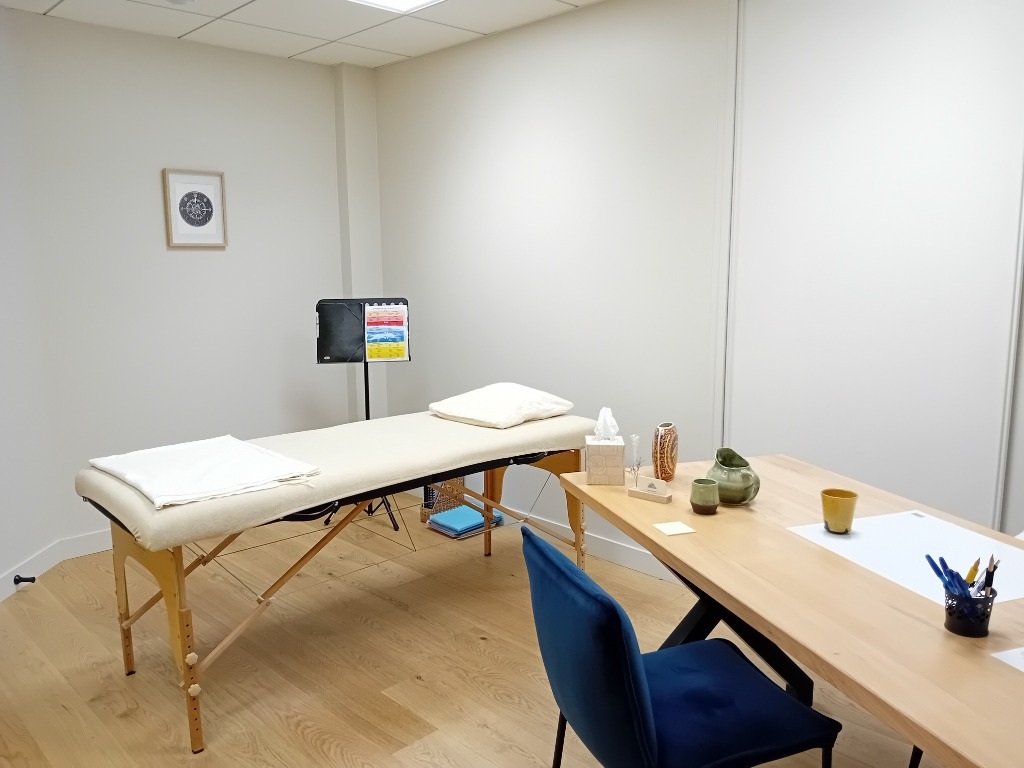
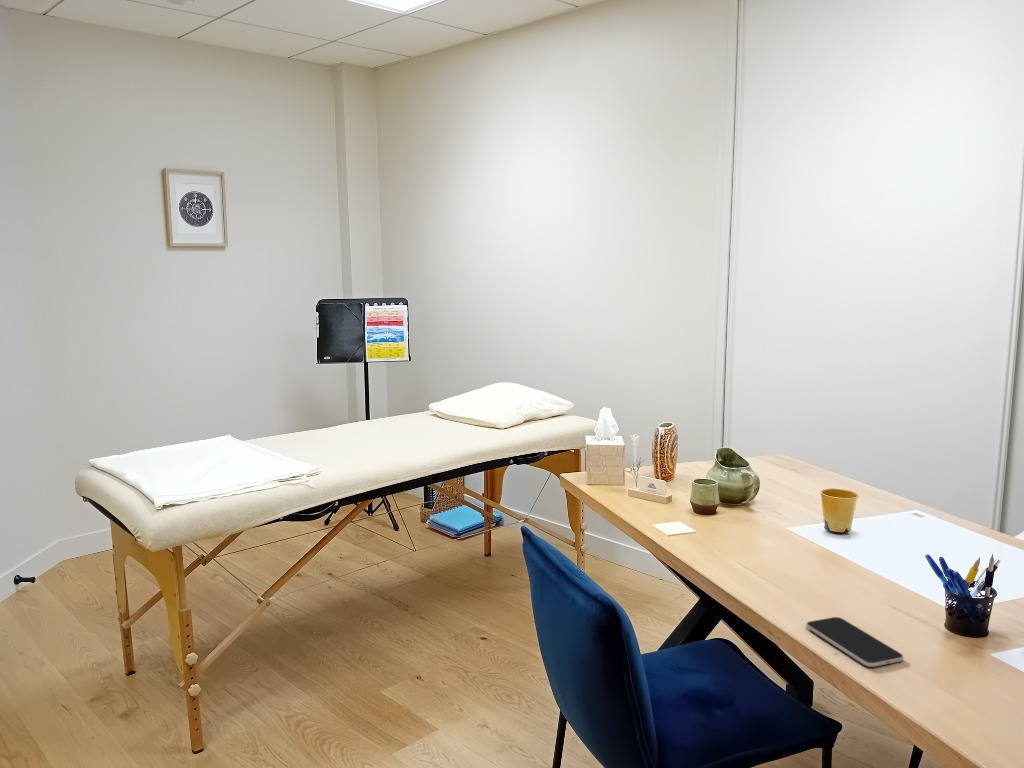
+ smartphone [805,616,904,668]
